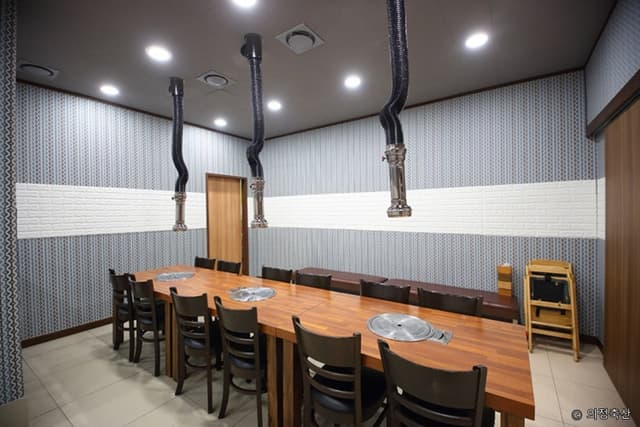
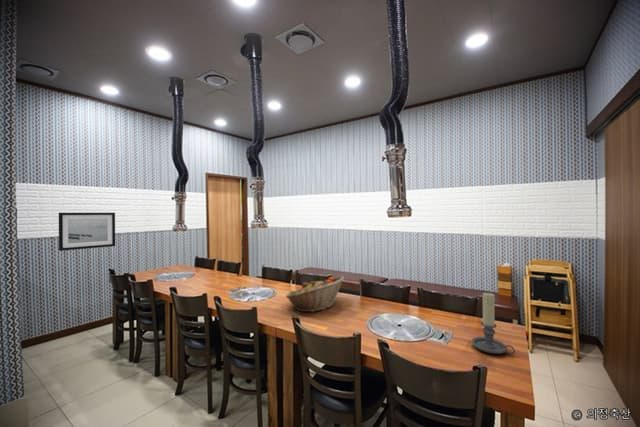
+ fruit basket [285,275,345,313]
+ wall art [58,212,116,252]
+ candle holder [471,292,516,355]
